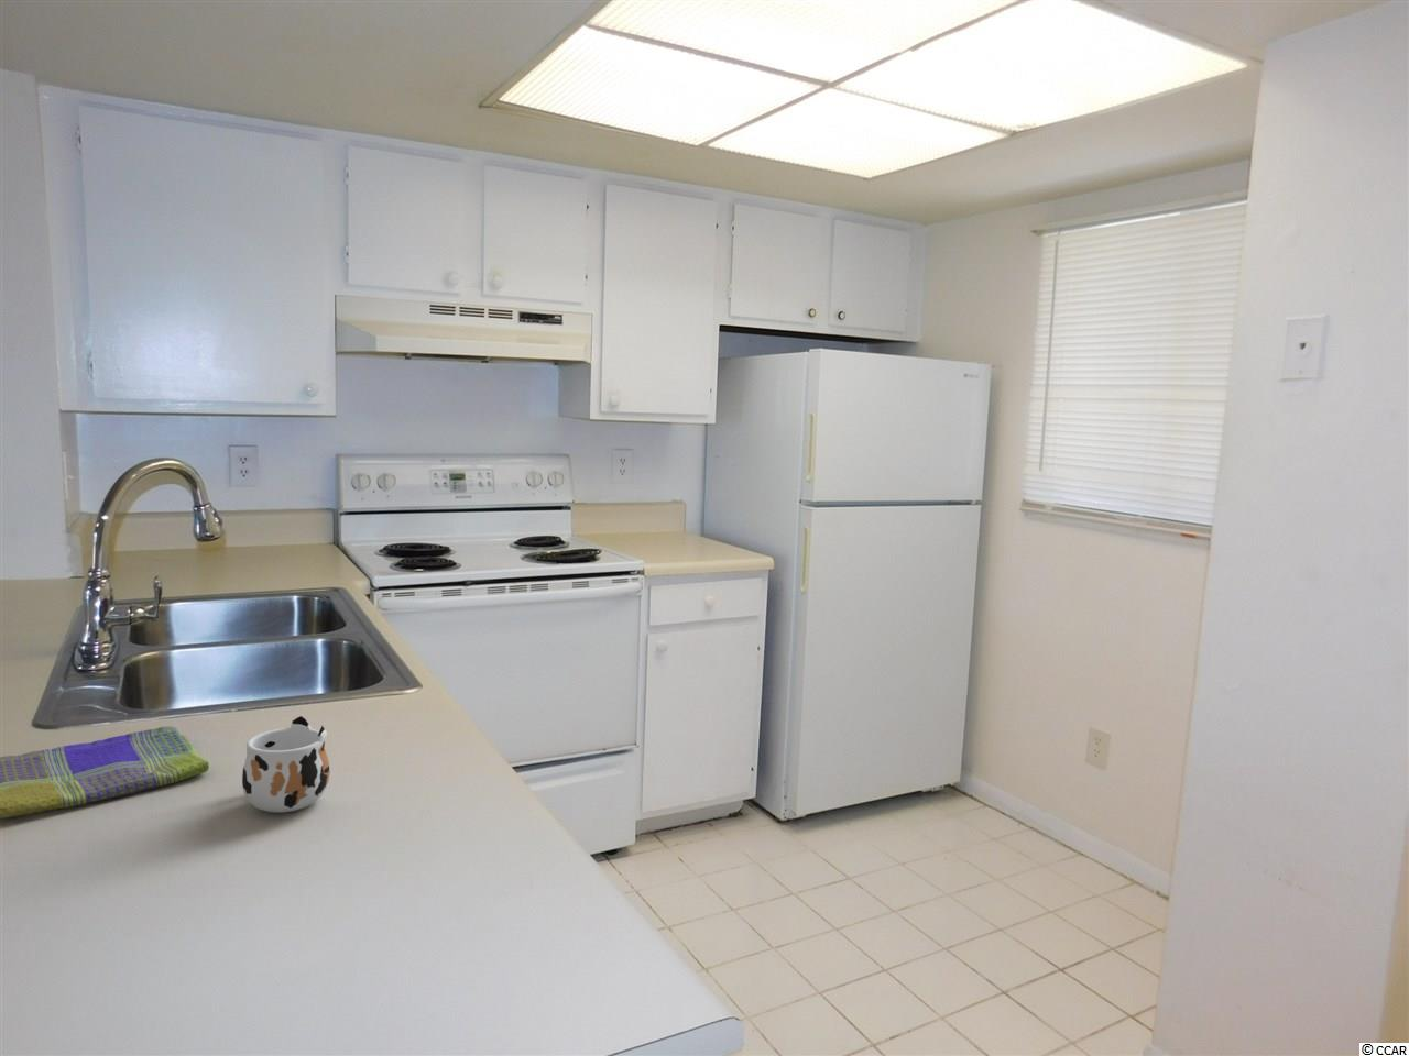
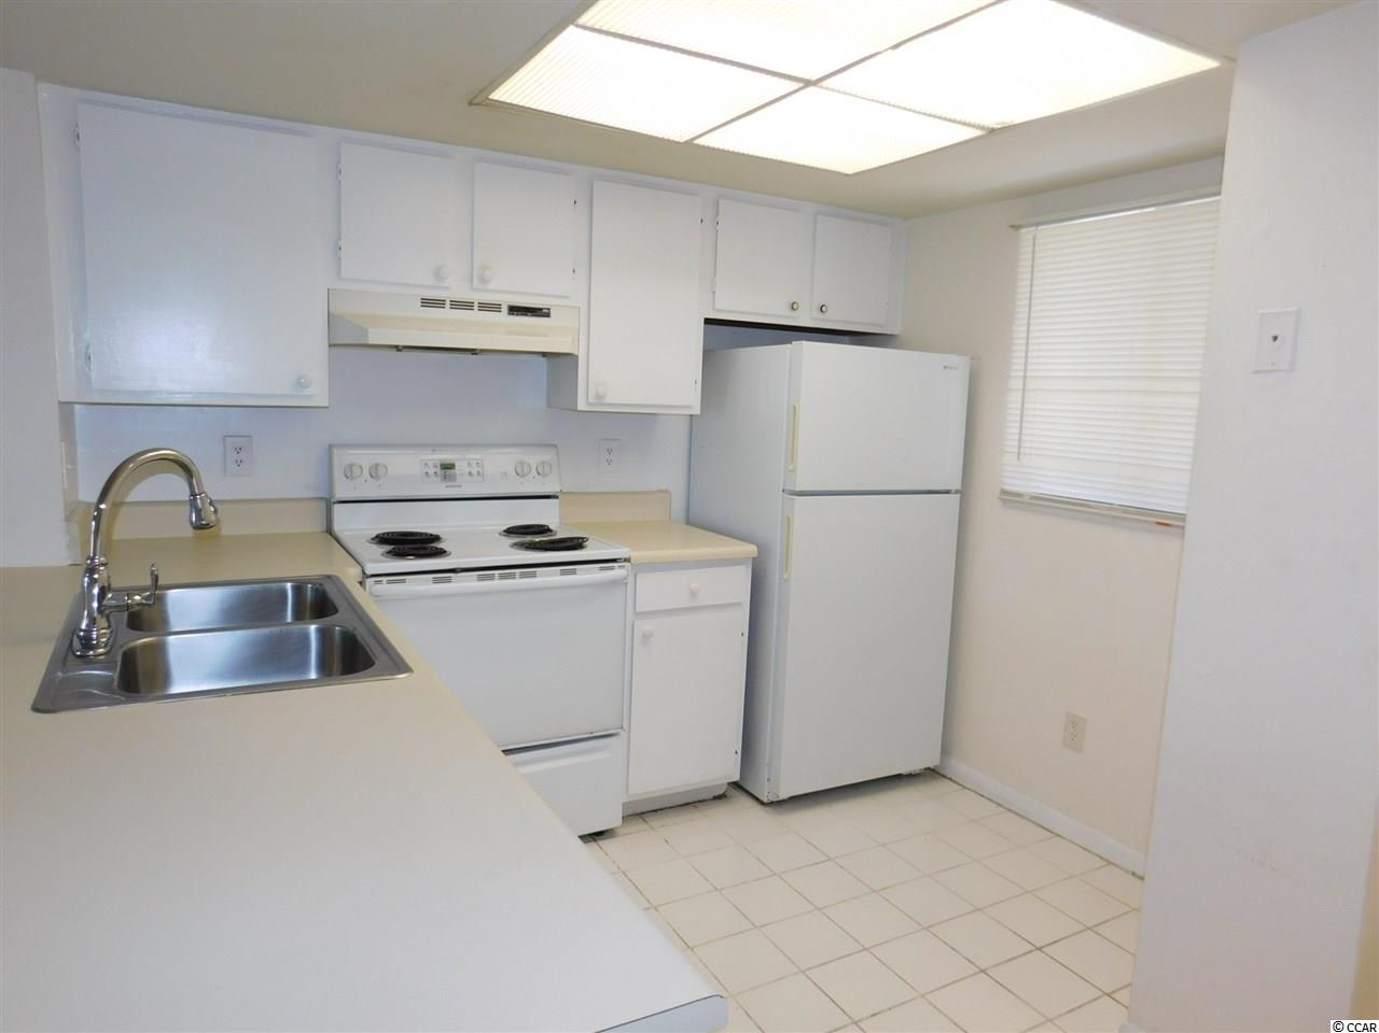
- dish towel [0,725,211,820]
- mug [241,715,332,814]
